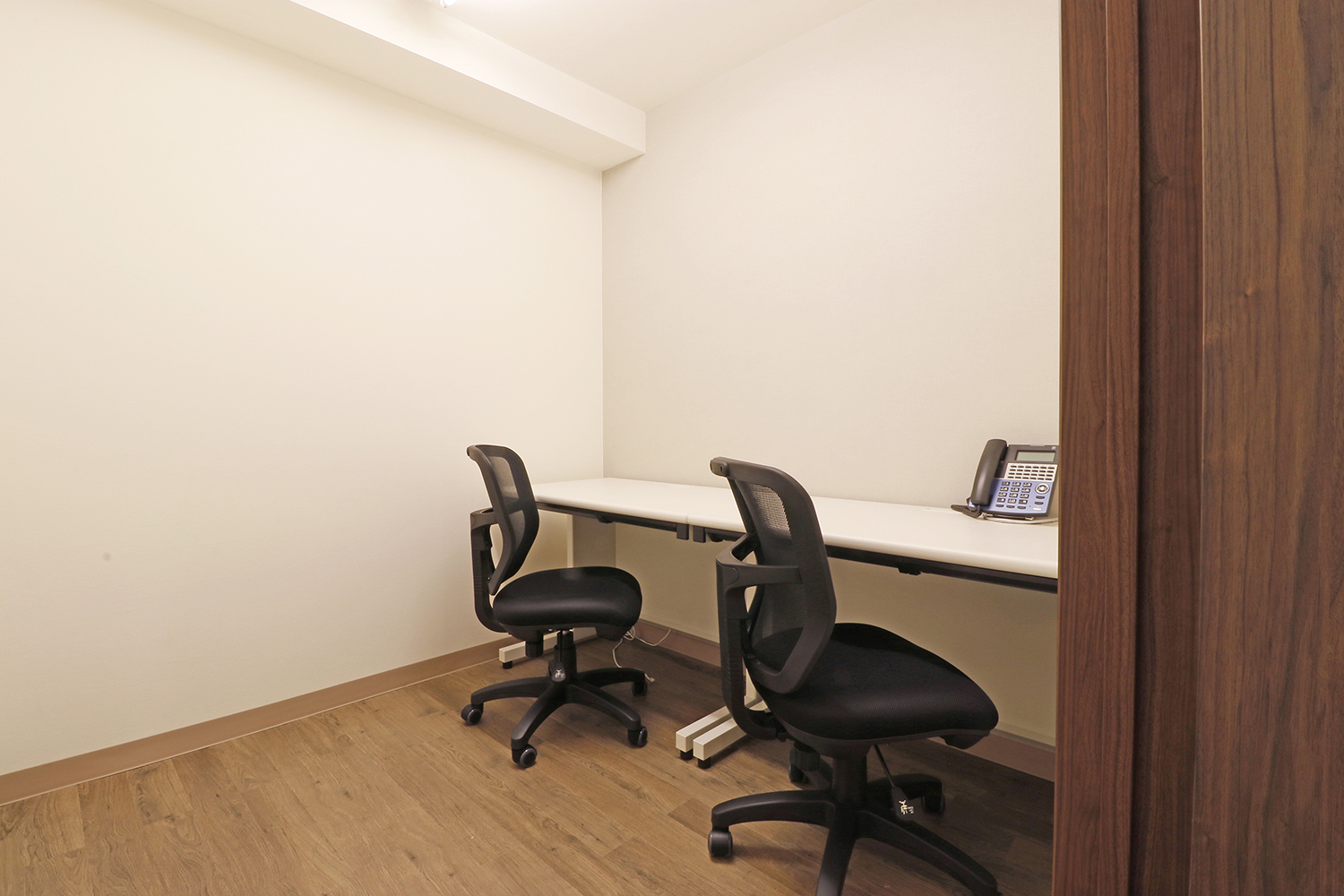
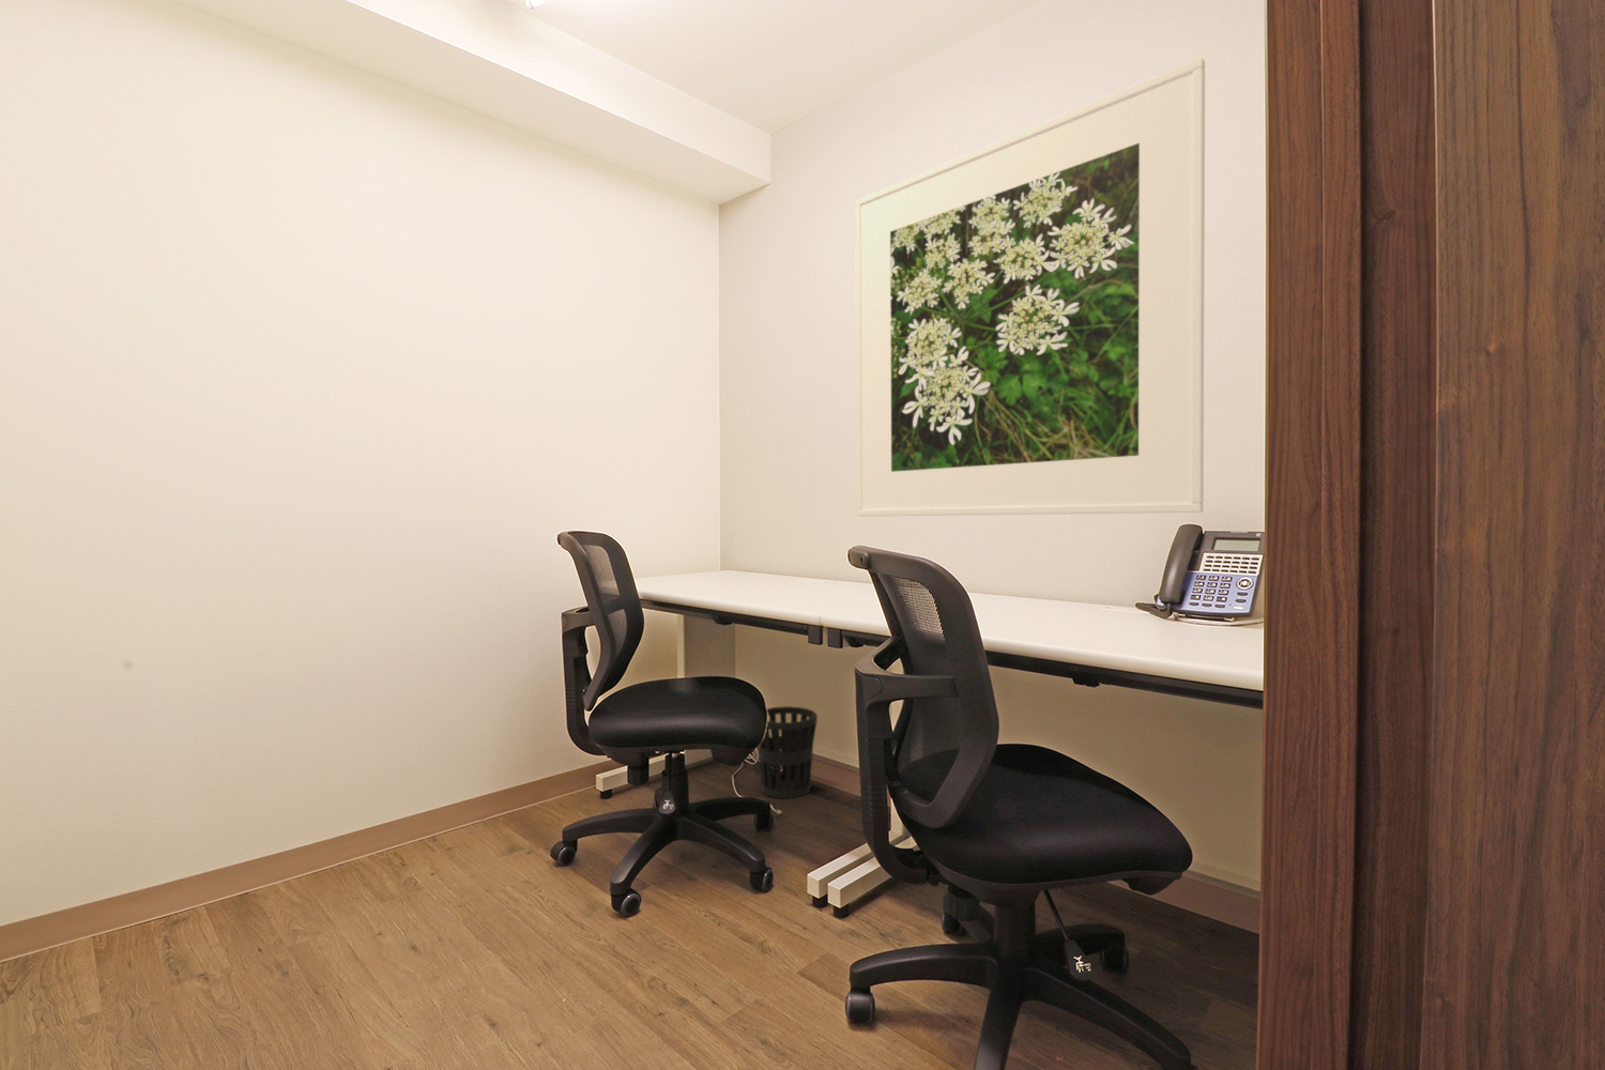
+ wastebasket [757,705,818,799]
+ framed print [854,56,1206,518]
